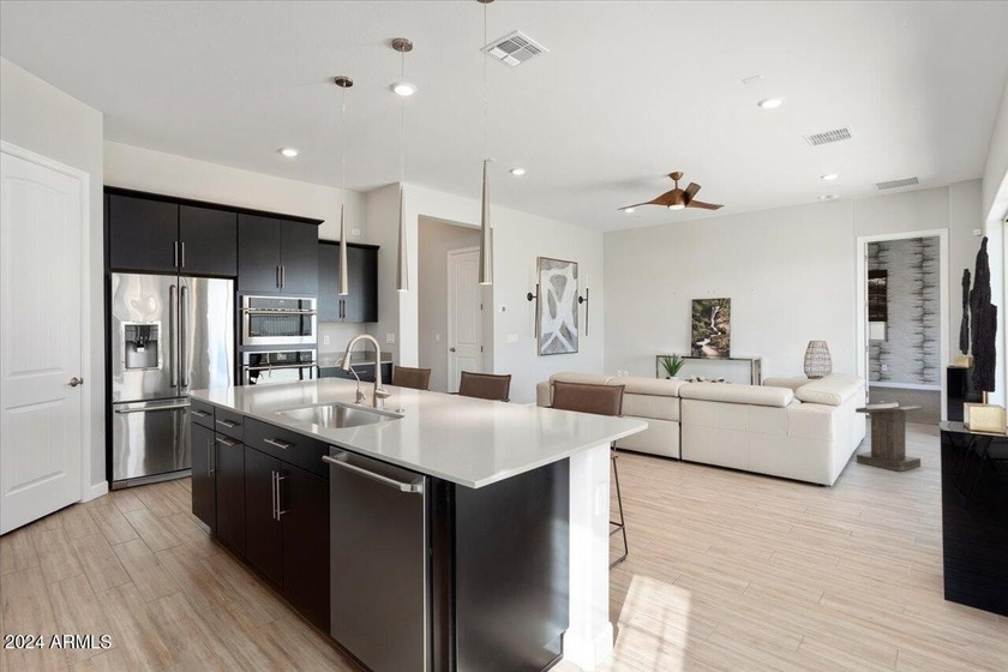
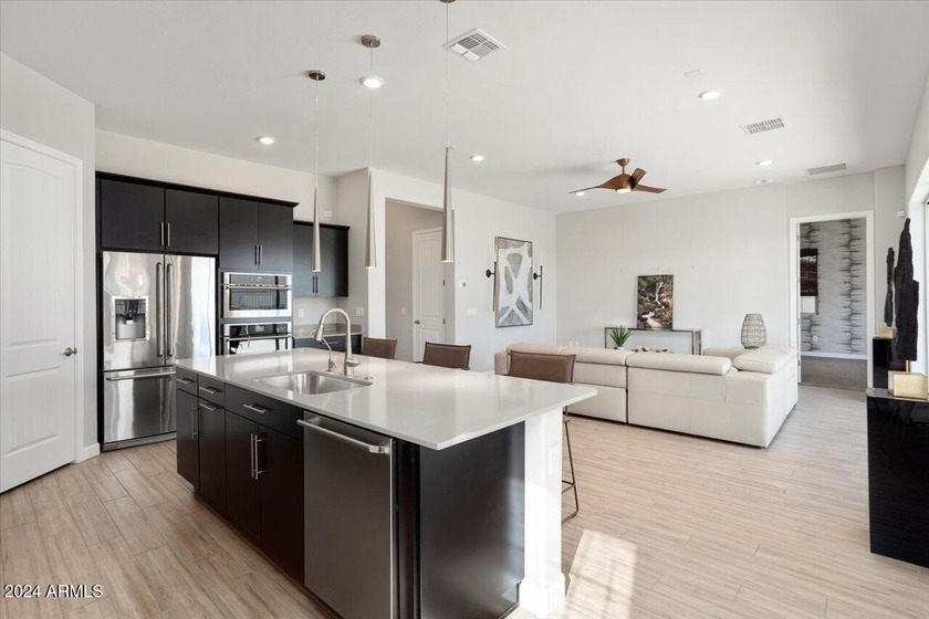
- lectern [854,400,924,473]
